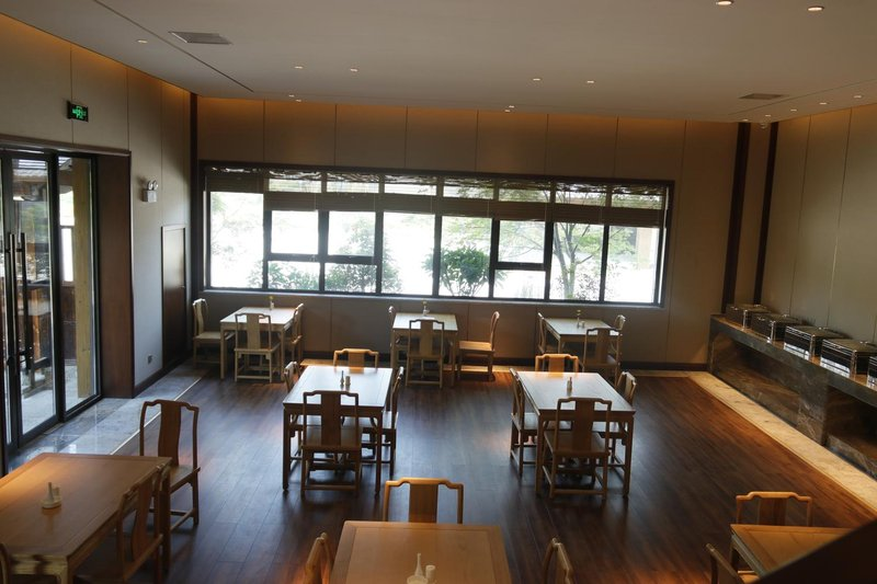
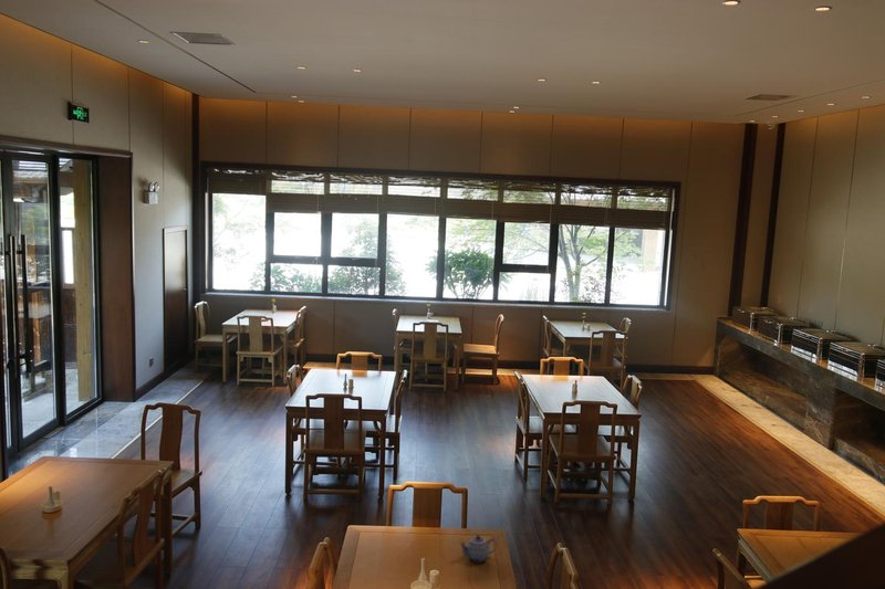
+ teapot [458,534,498,562]
